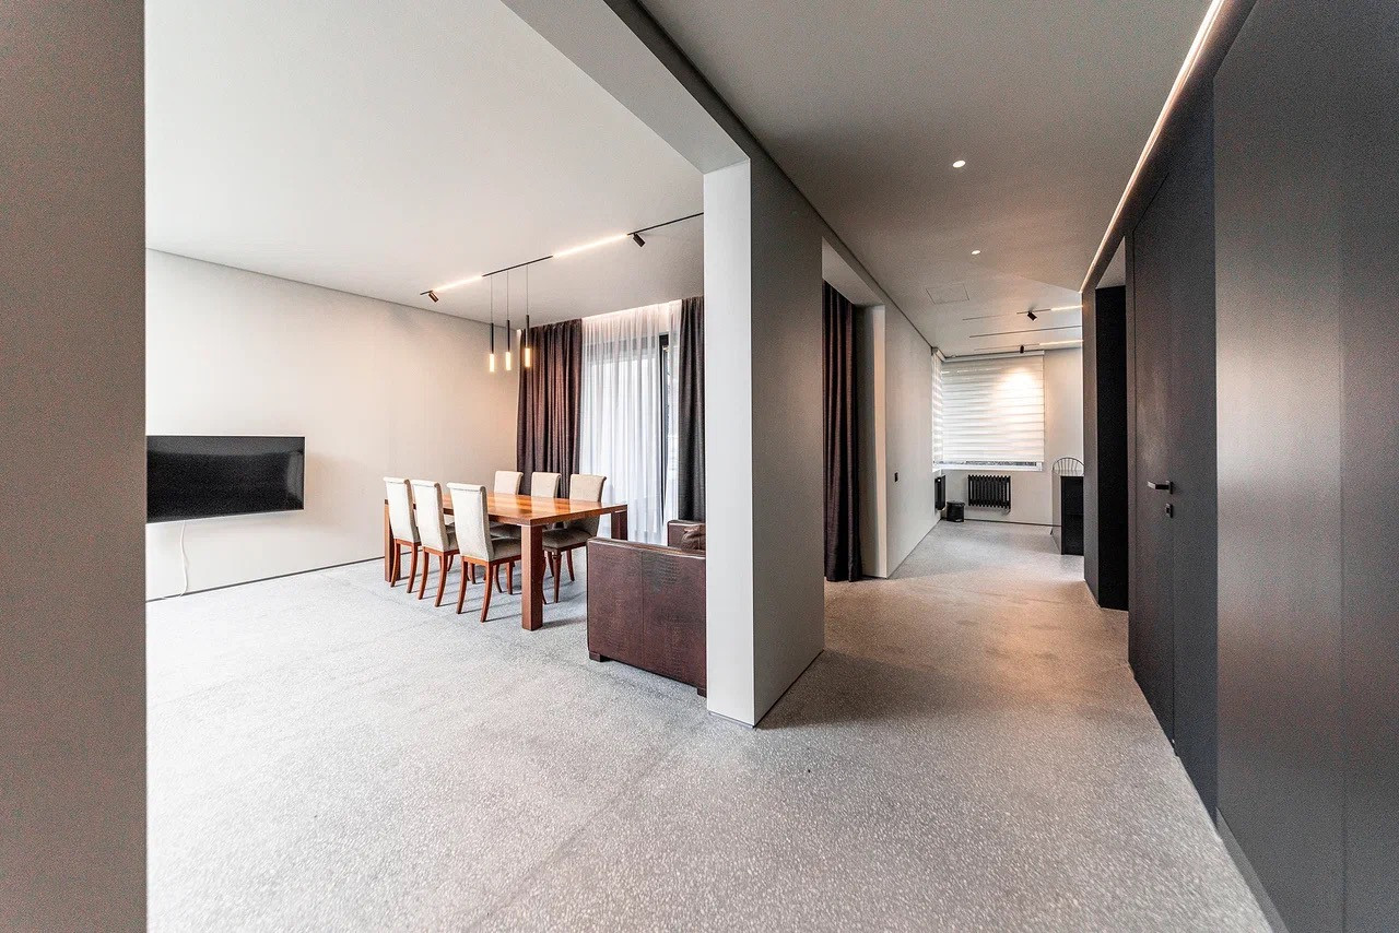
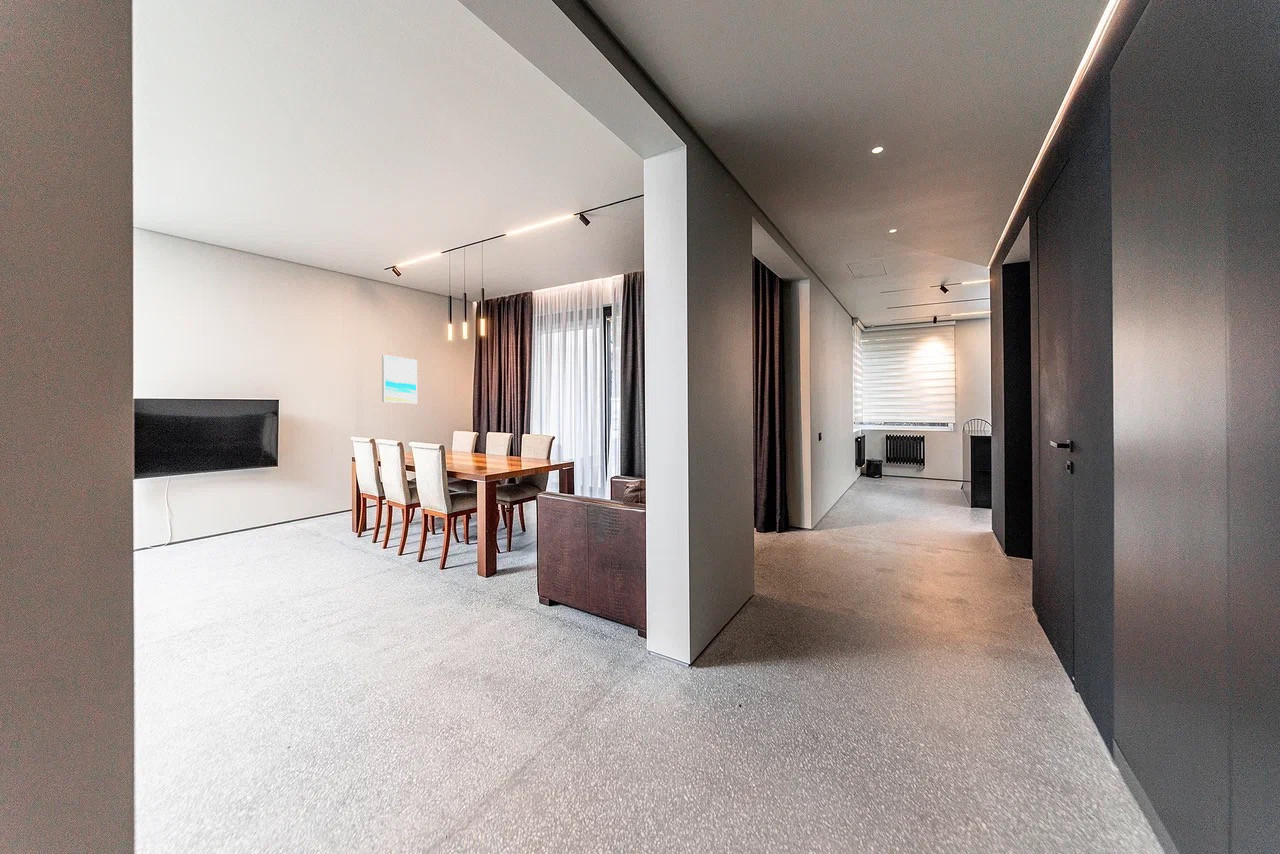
+ wall art [381,354,418,404]
